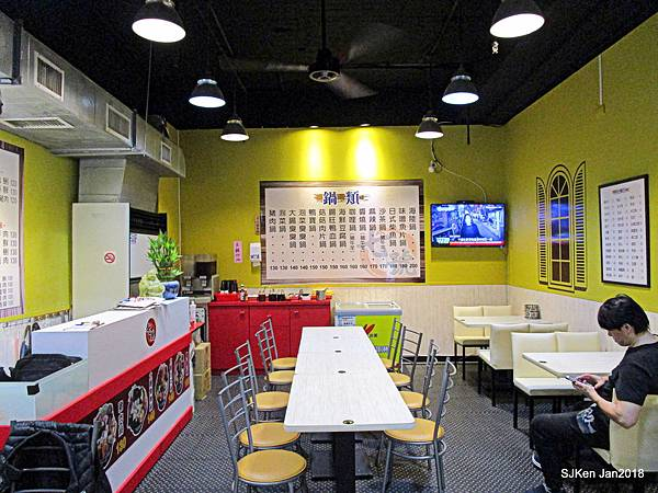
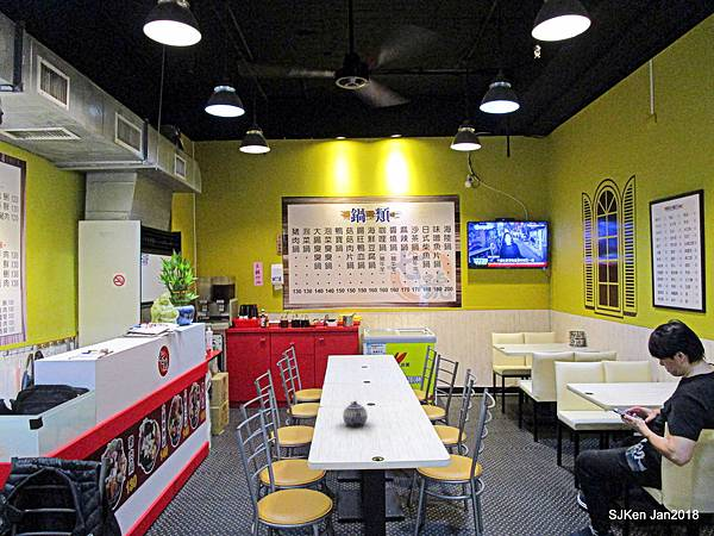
+ teapot [342,400,369,428]
